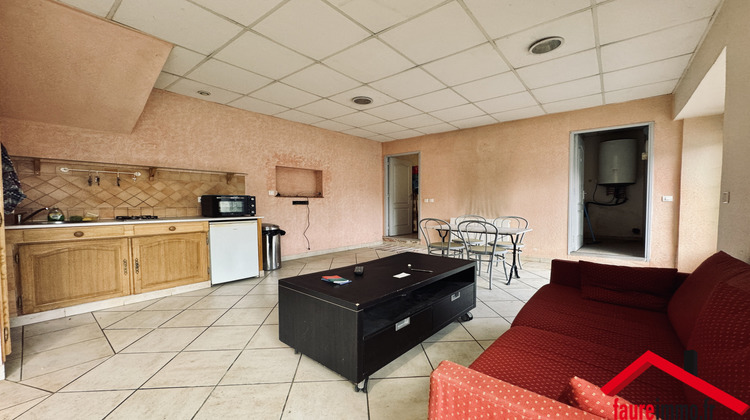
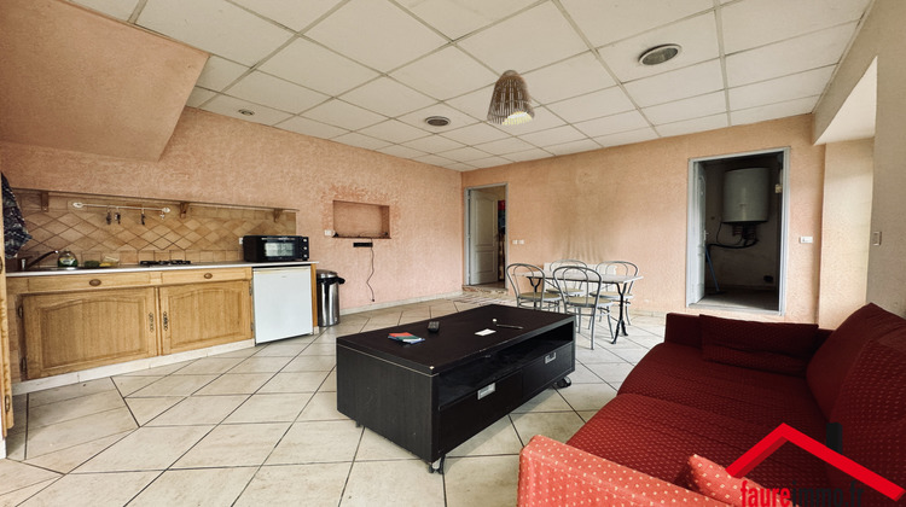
+ lamp shade [486,69,536,126]
